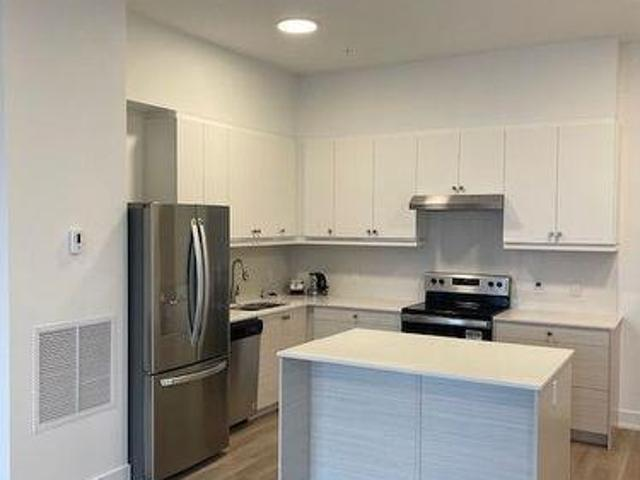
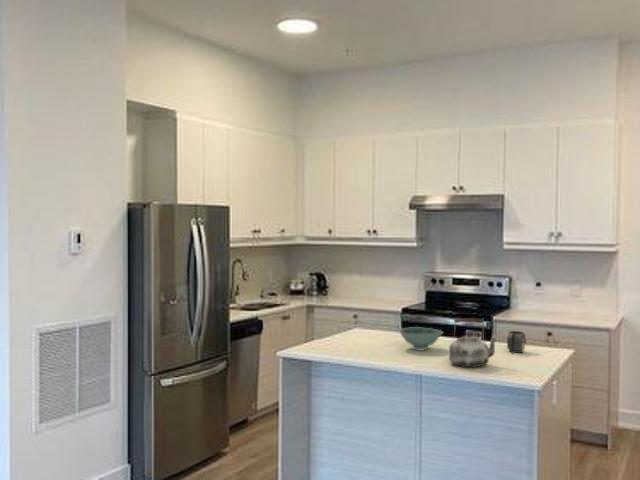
+ mug [506,330,527,355]
+ bowl [398,326,444,352]
+ kettle [448,317,498,368]
